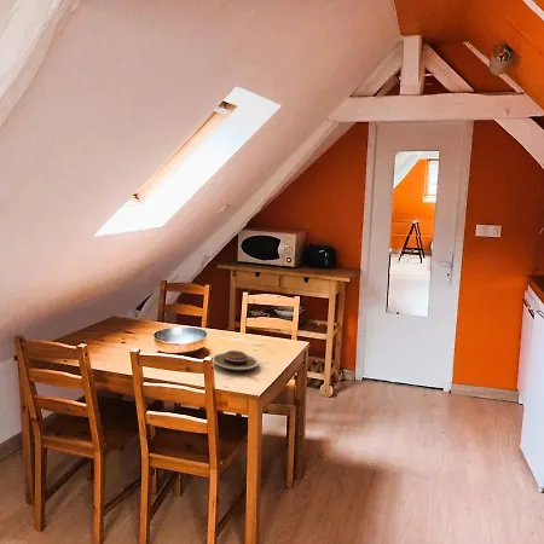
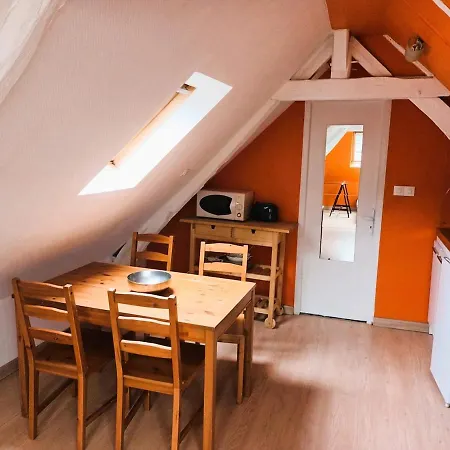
- plate [212,349,260,371]
